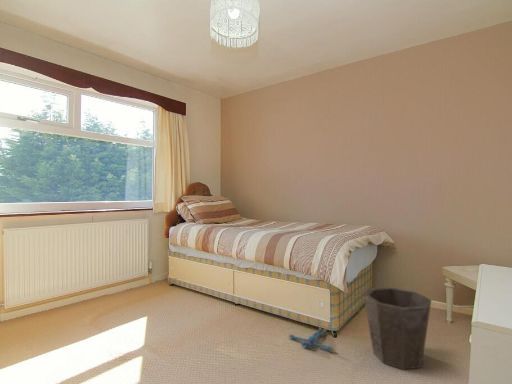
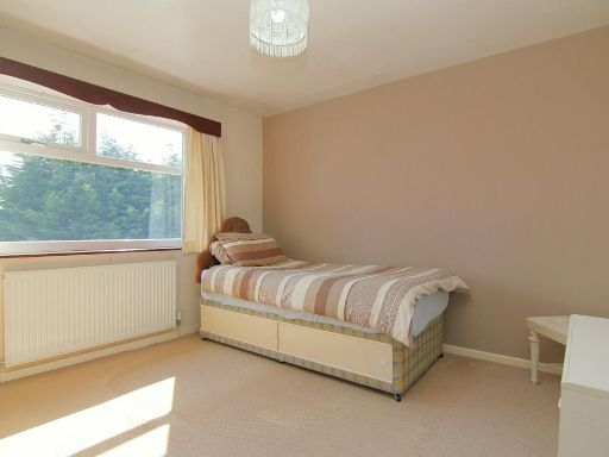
- plush toy [287,326,336,353]
- waste bin [363,287,432,371]
